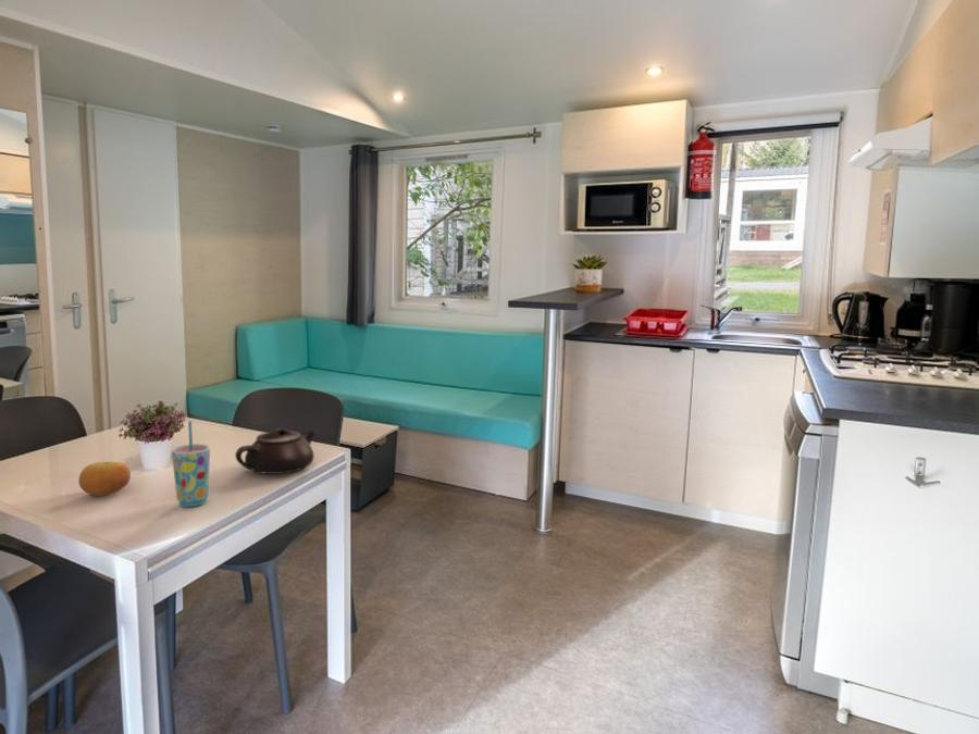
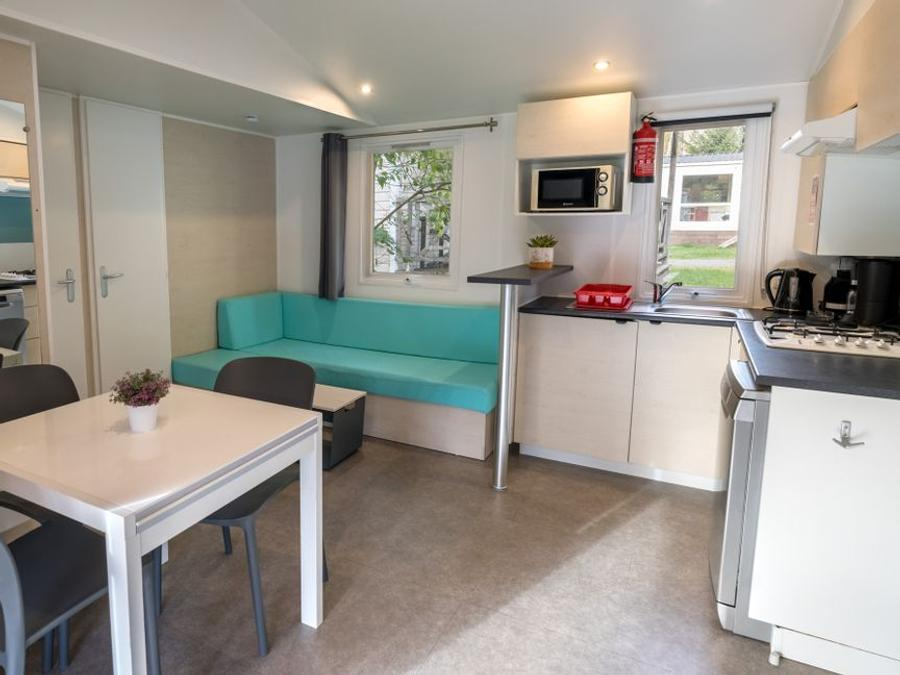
- fruit [77,460,132,497]
- teapot [234,427,315,475]
- cup [171,420,211,508]
